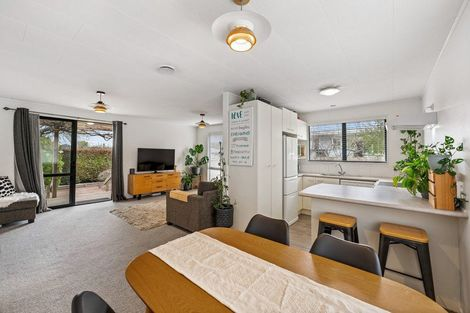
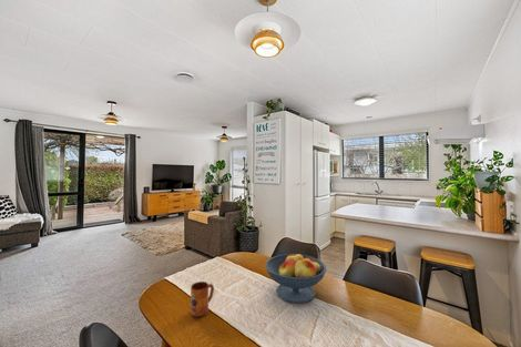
+ mug [190,280,215,318]
+ fruit bowl [264,252,327,305]
